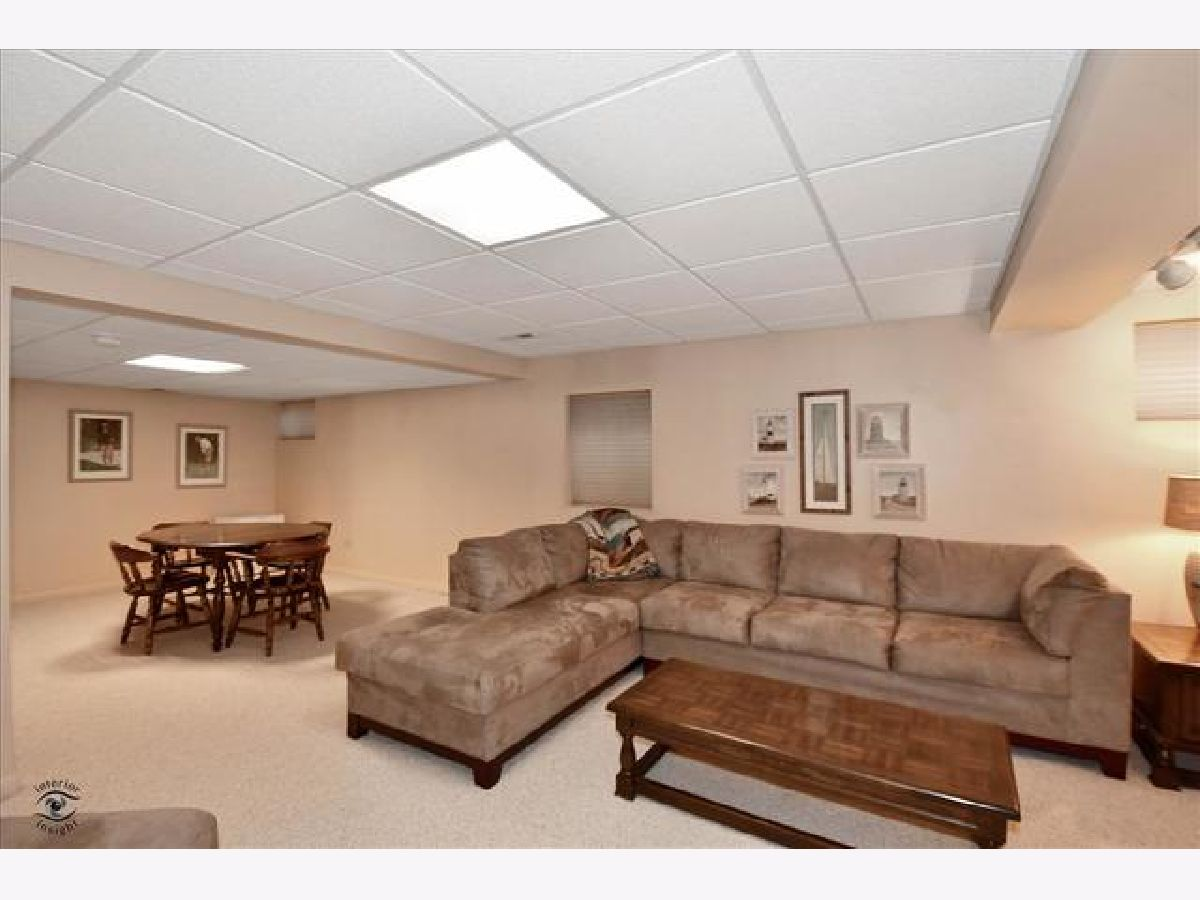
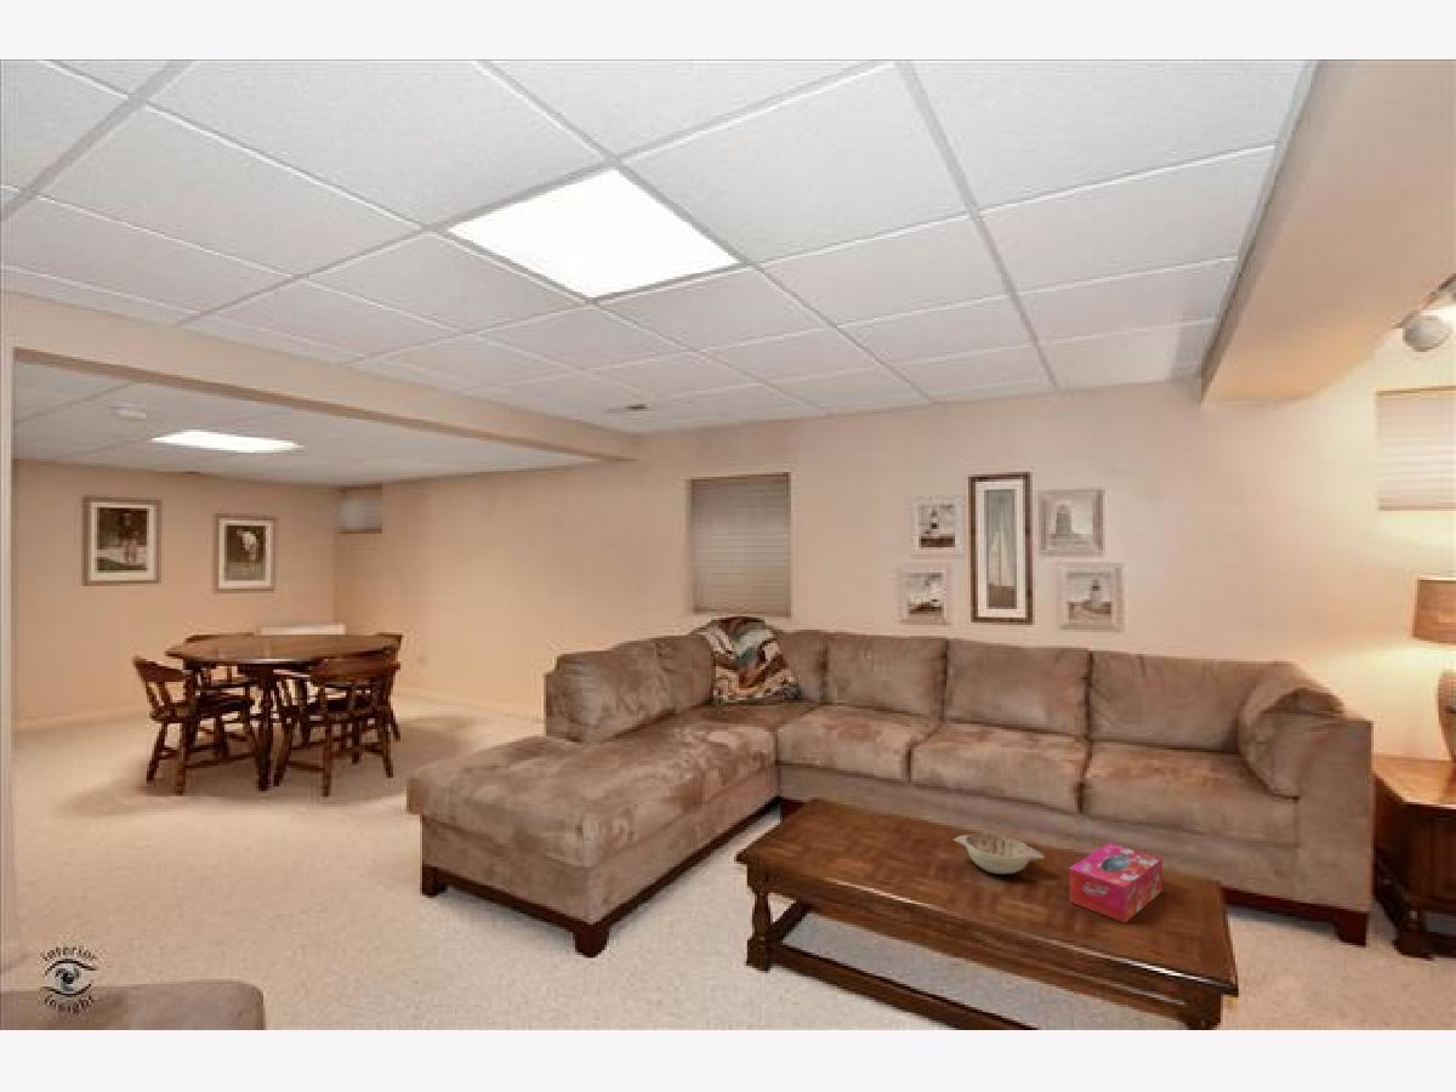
+ decorative bowl [952,832,1046,875]
+ tissue box [1068,841,1164,925]
